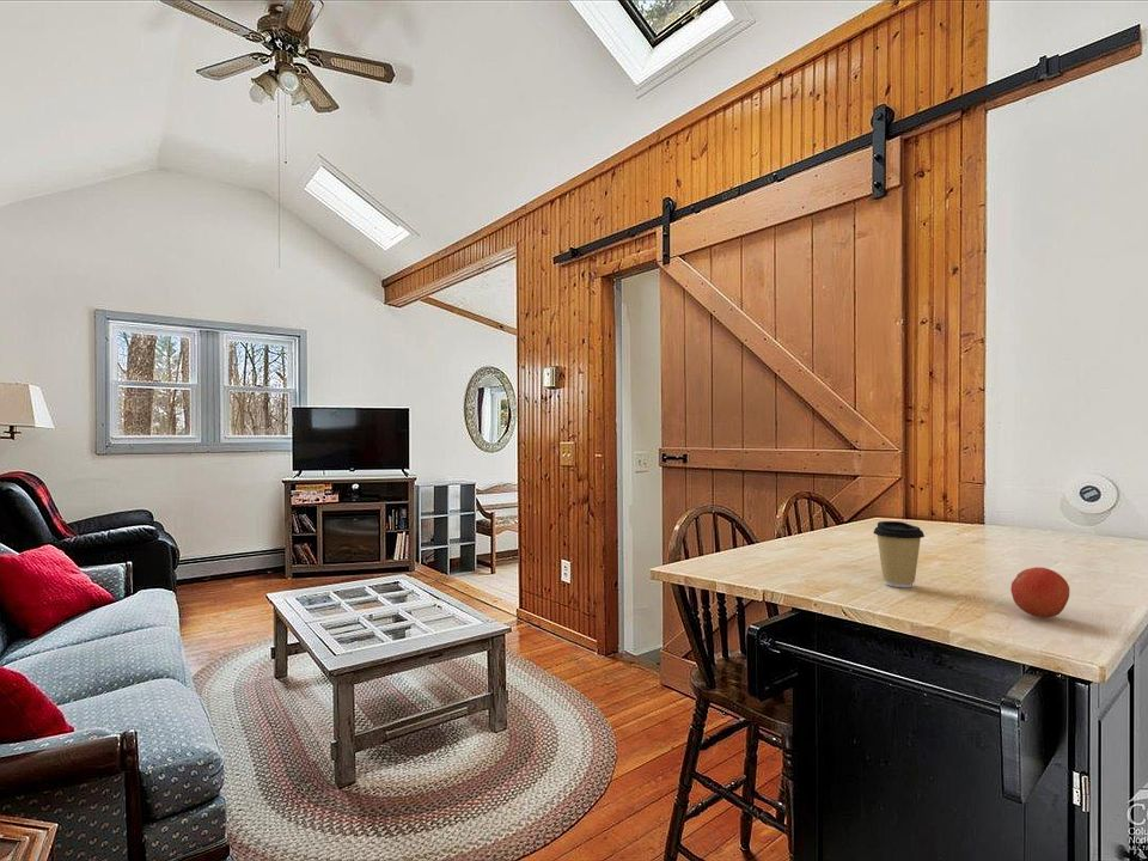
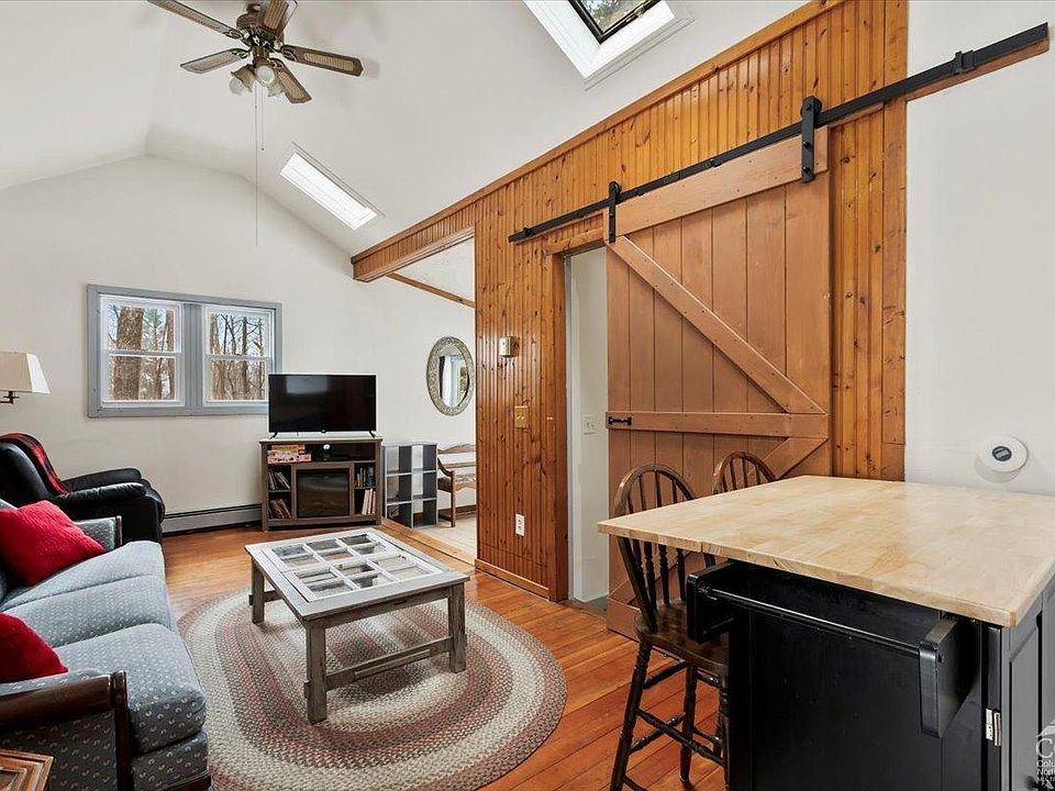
- coffee cup [872,520,926,588]
- fruit [1010,566,1070,618]
